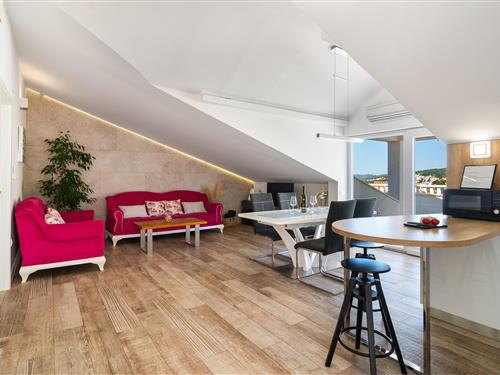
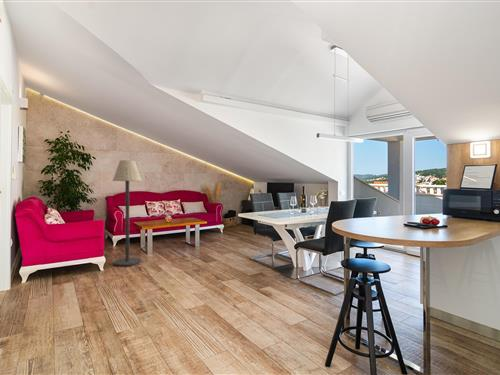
+ floor lamp [112,159,143,267]
